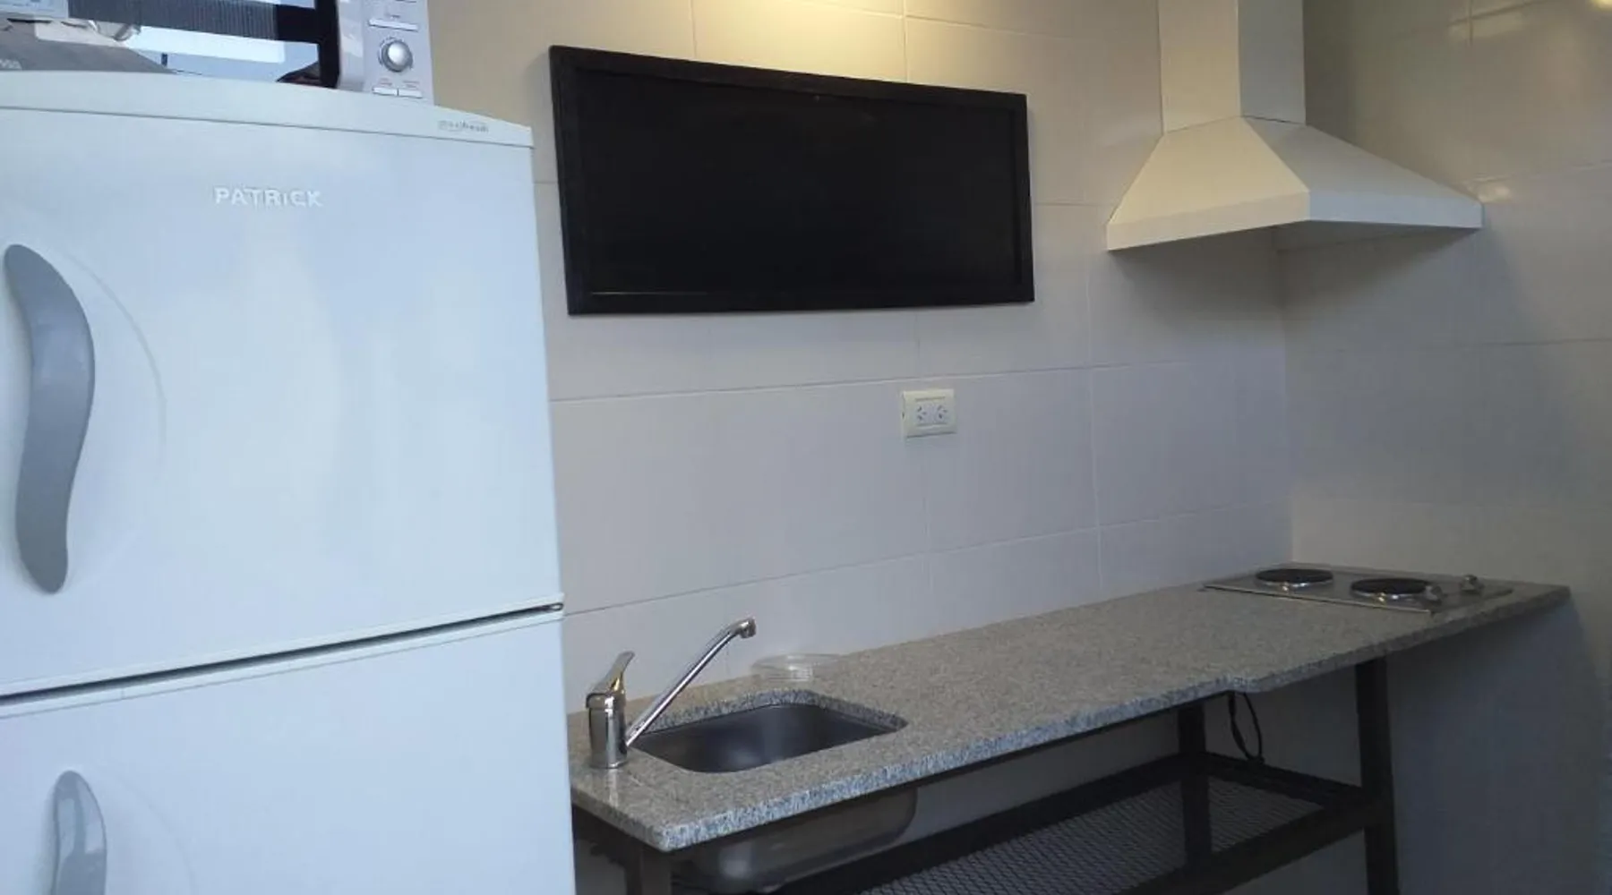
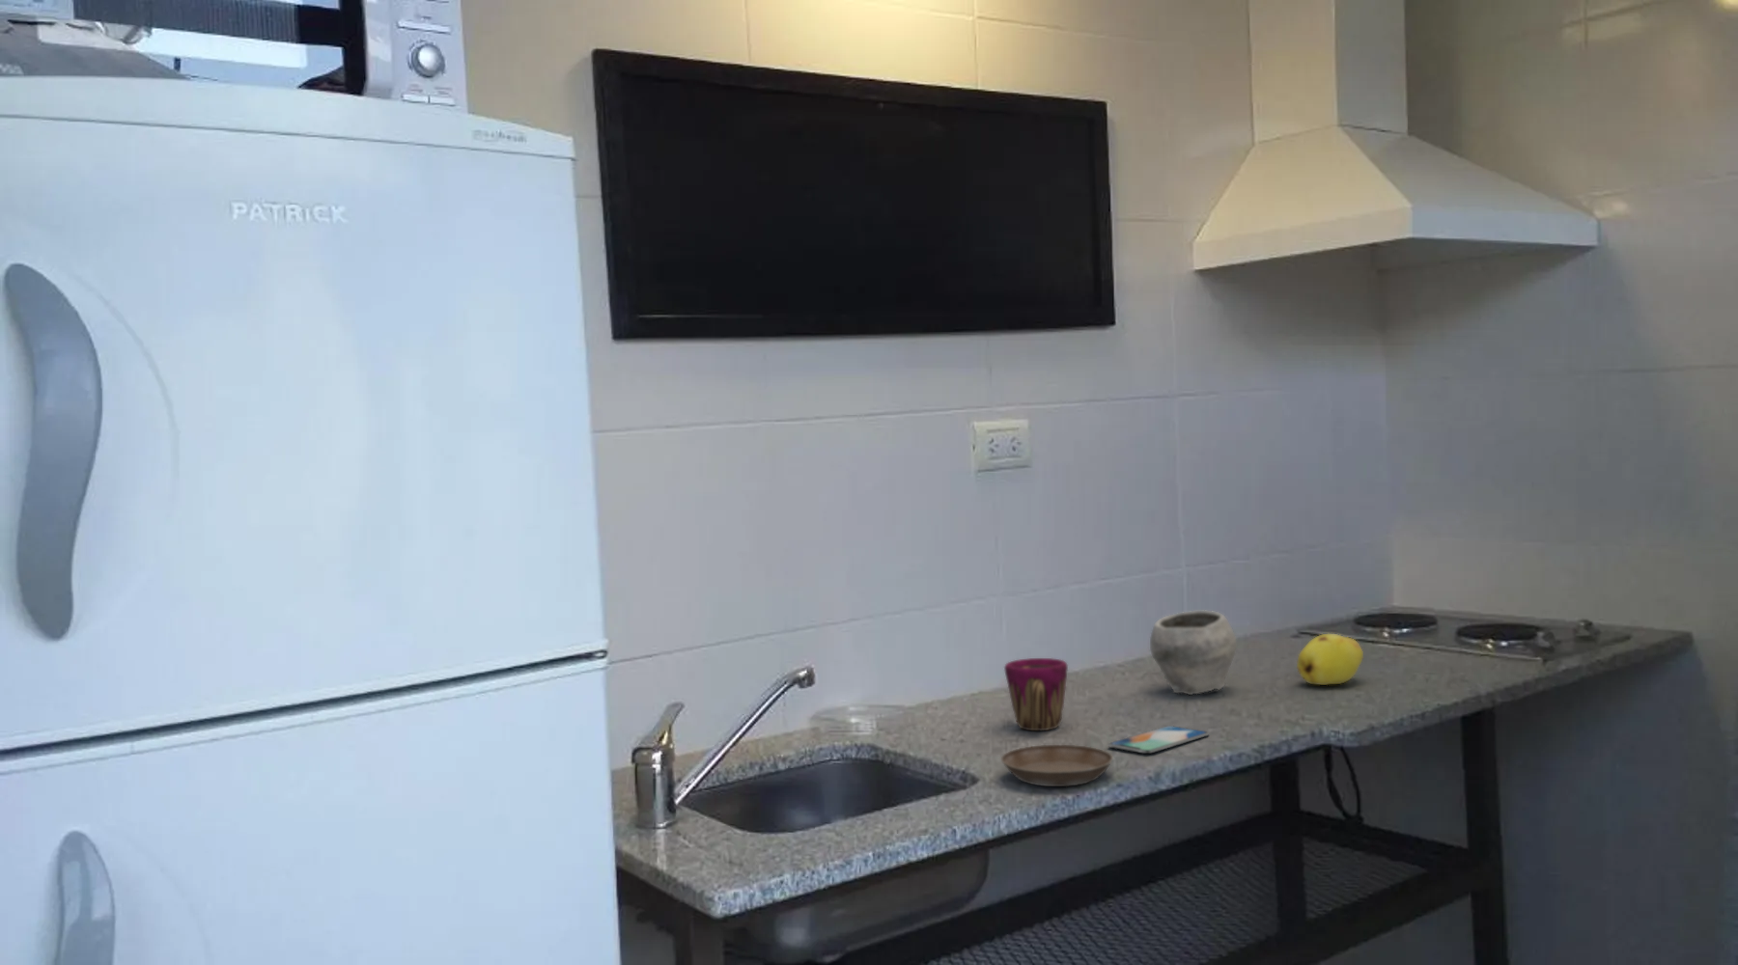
+ bowl [1150,608,1236,695]
+ cup [1003,657,1069,731]
+ smartphone [1108,725,1210,755]
+ saucer [1000,744,1114,788]
+ fruit [1296,633,1365,686]
